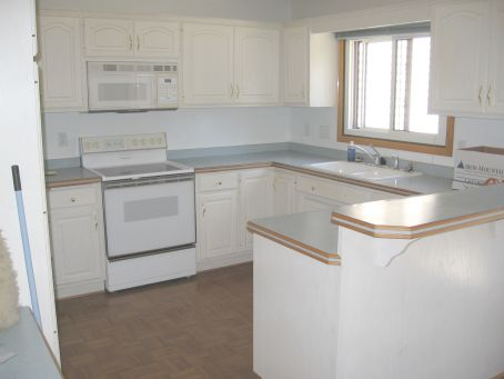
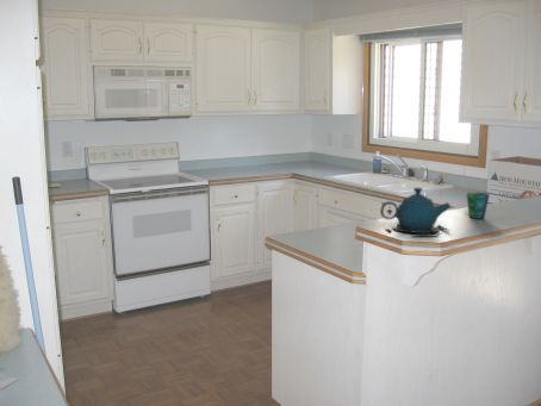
+ cup [466,192,491,220]
+ teapot [379,187,453,237]
